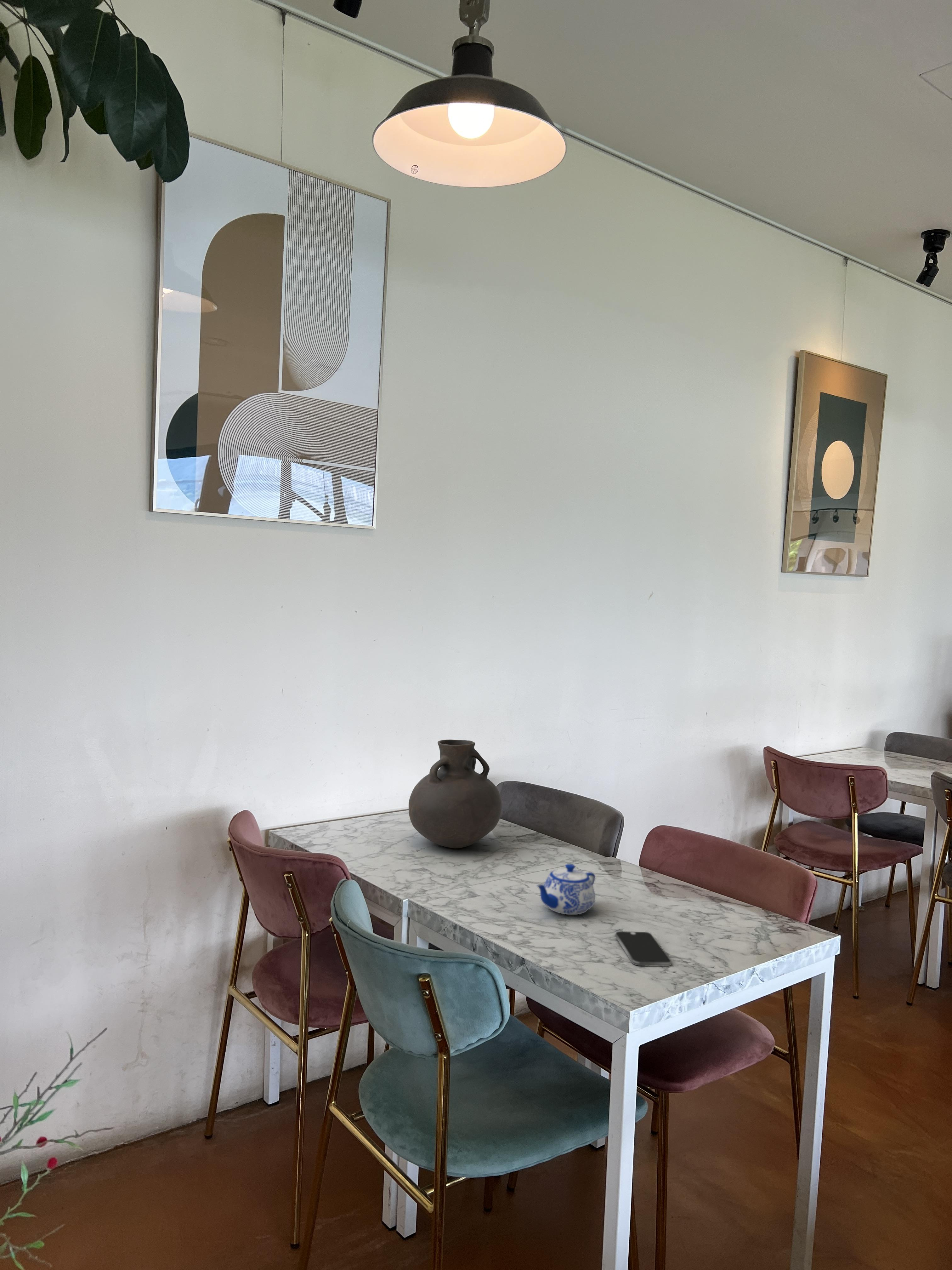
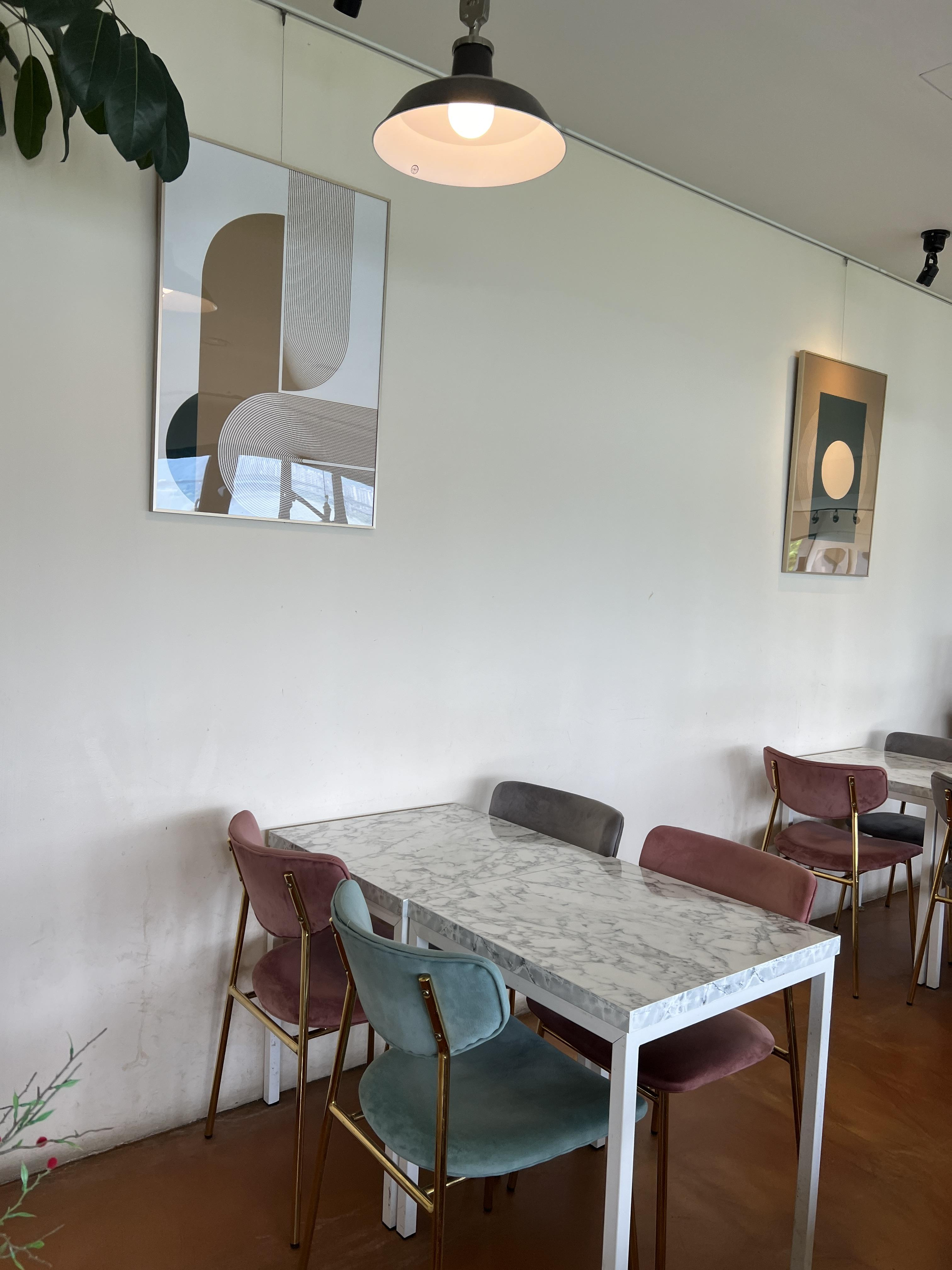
- smartphone [615,931,672,966]
- vase [408,739,502,849]
- teapot [536,864,596,915]
